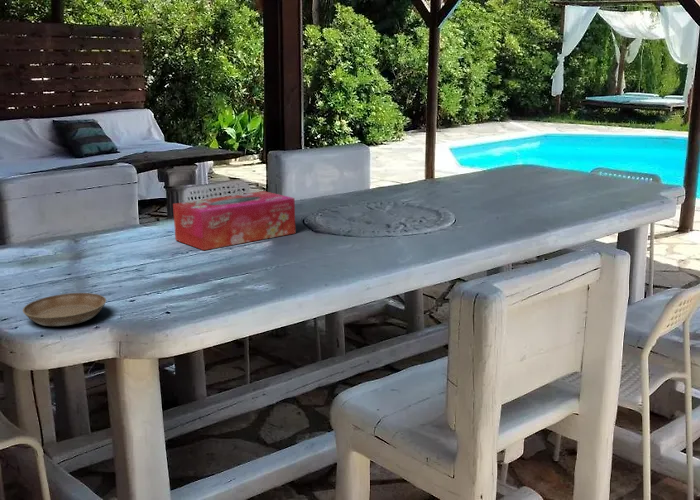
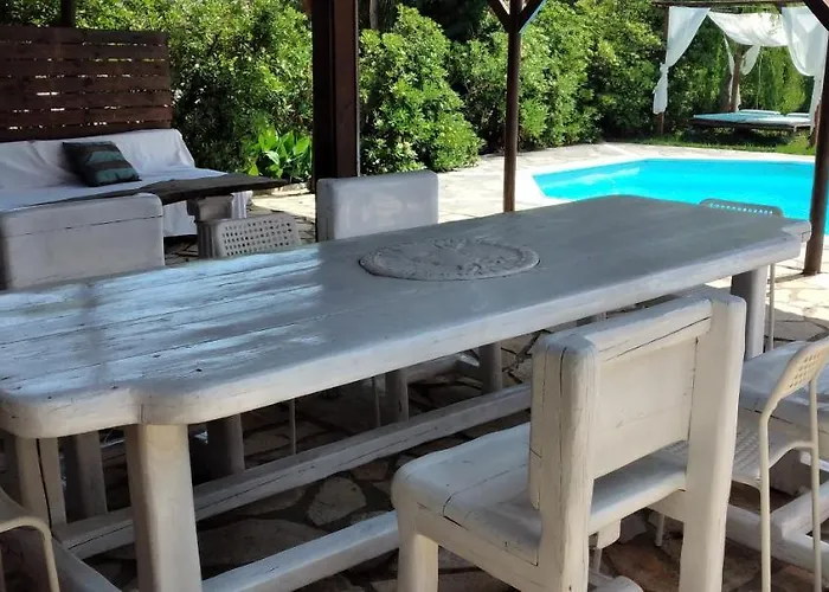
- saucer [22,292,107,327]
- tissue box [172,190,296,251]
